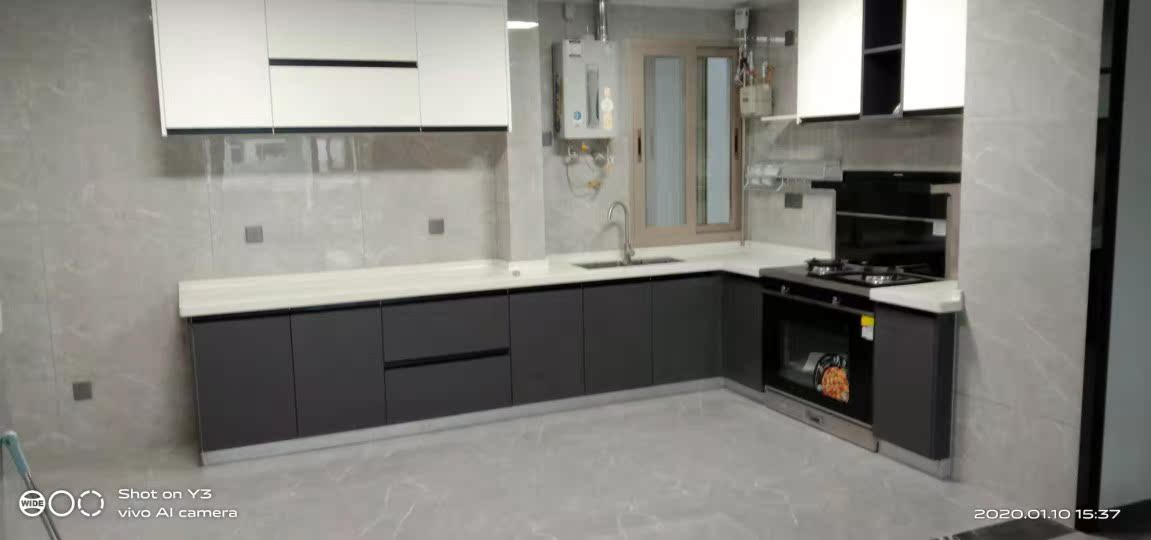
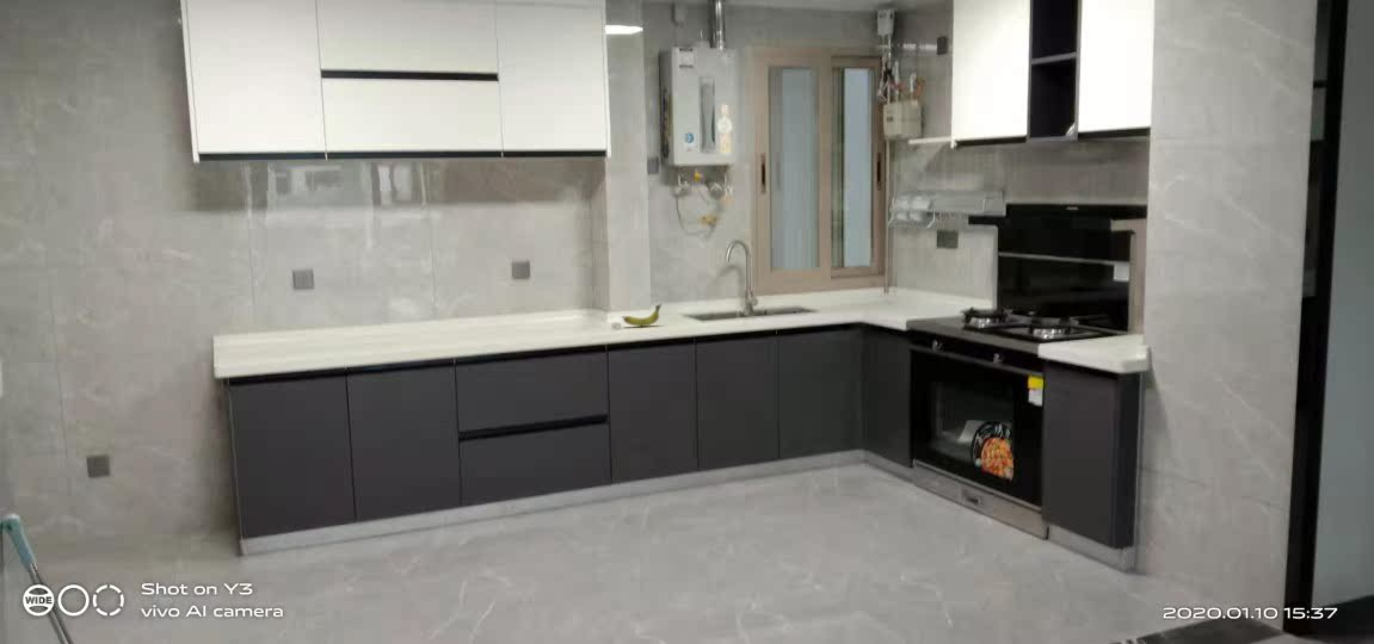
+ fruit [622,303,663,328]
